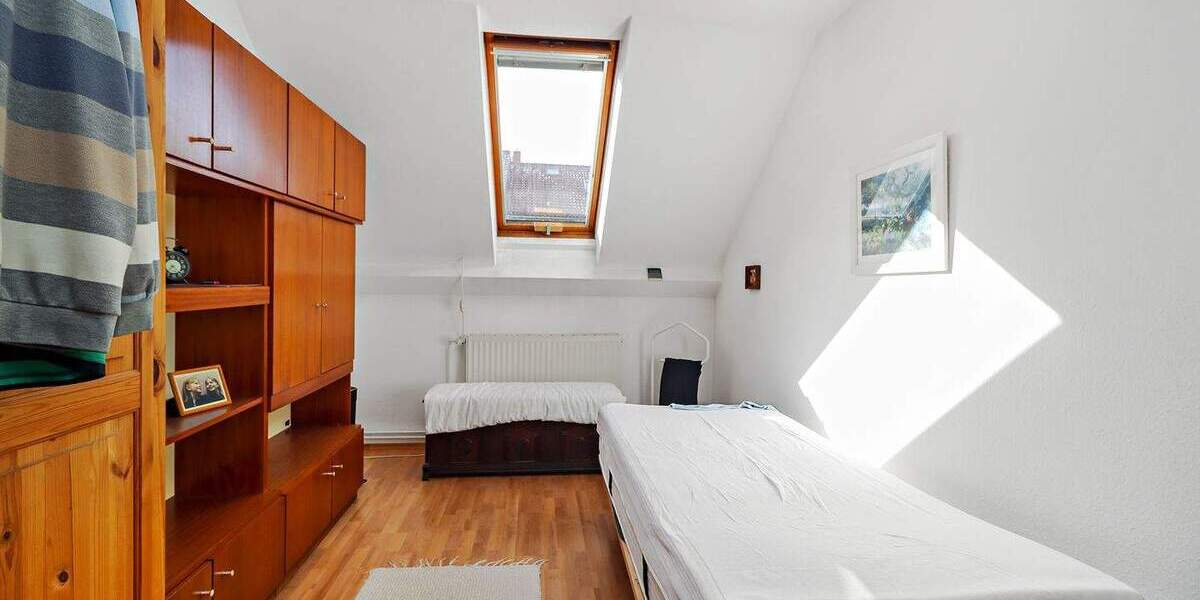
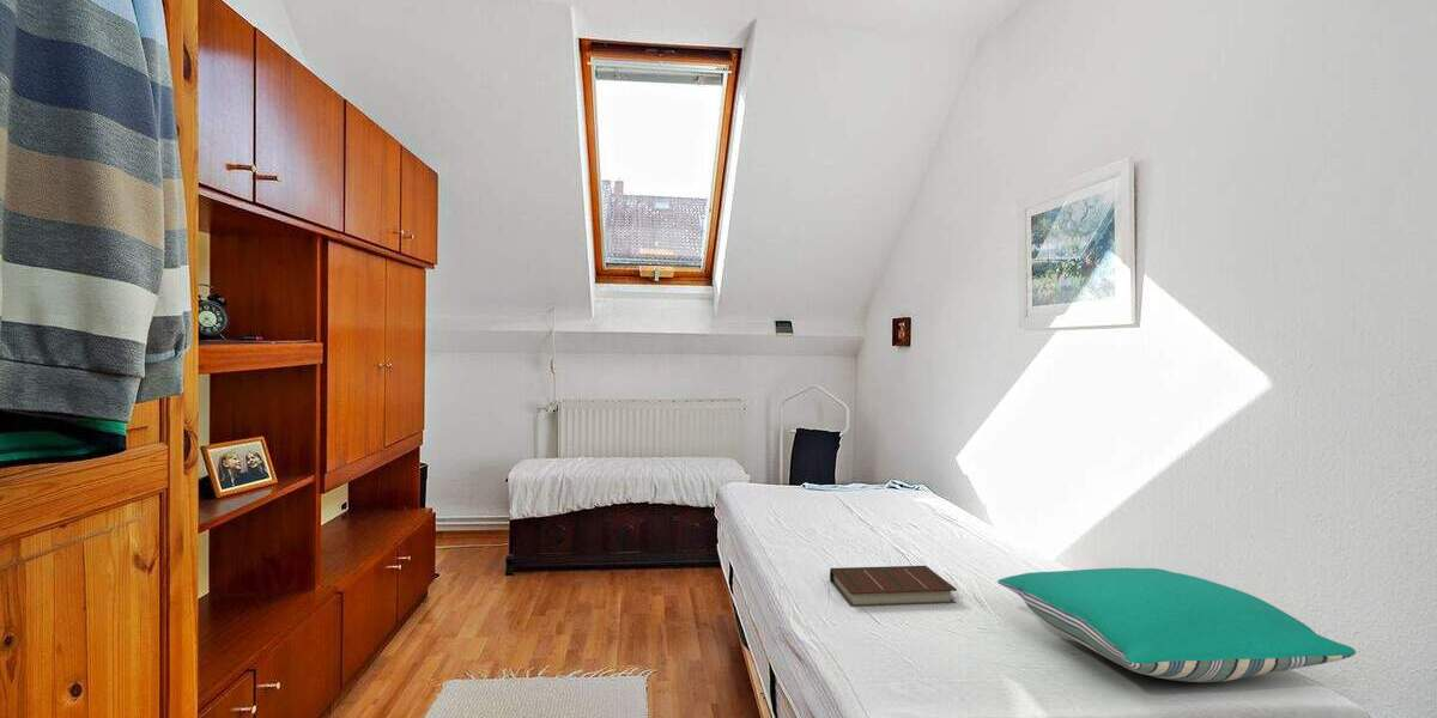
+ book [829,565,958,608]
+ pillow [996,567,1357,683]
